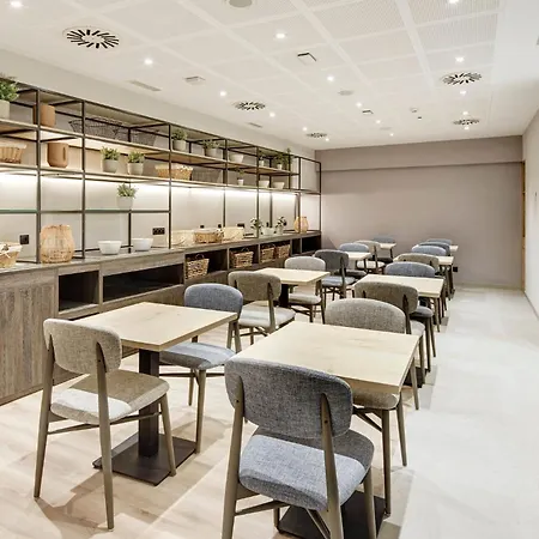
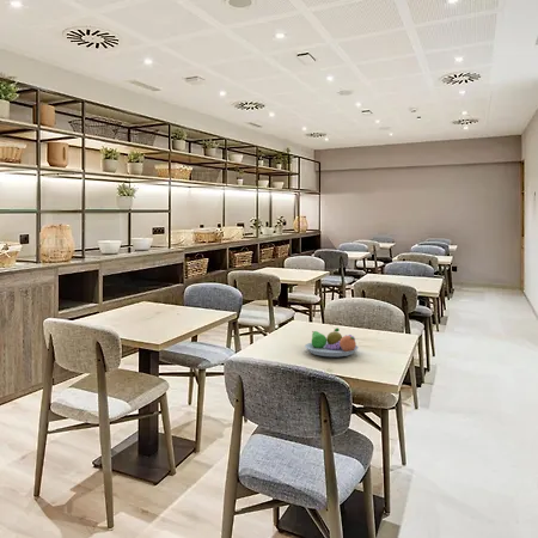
+ fruit bowl [304,326,360,357]
